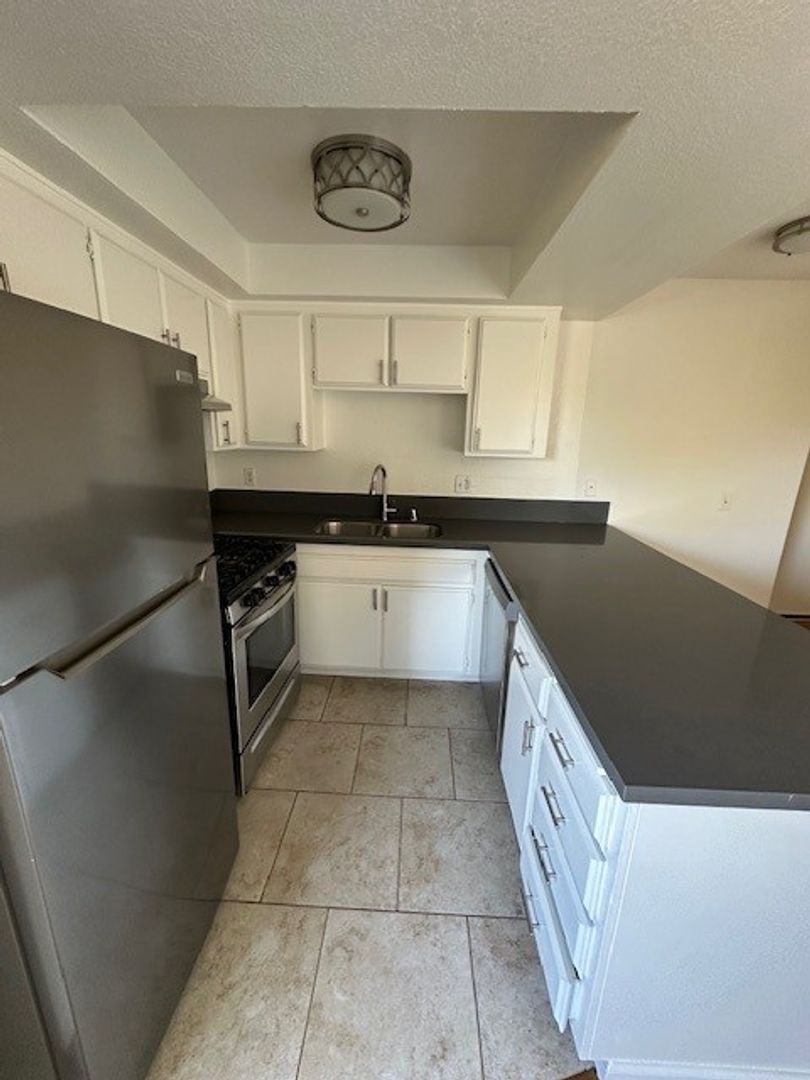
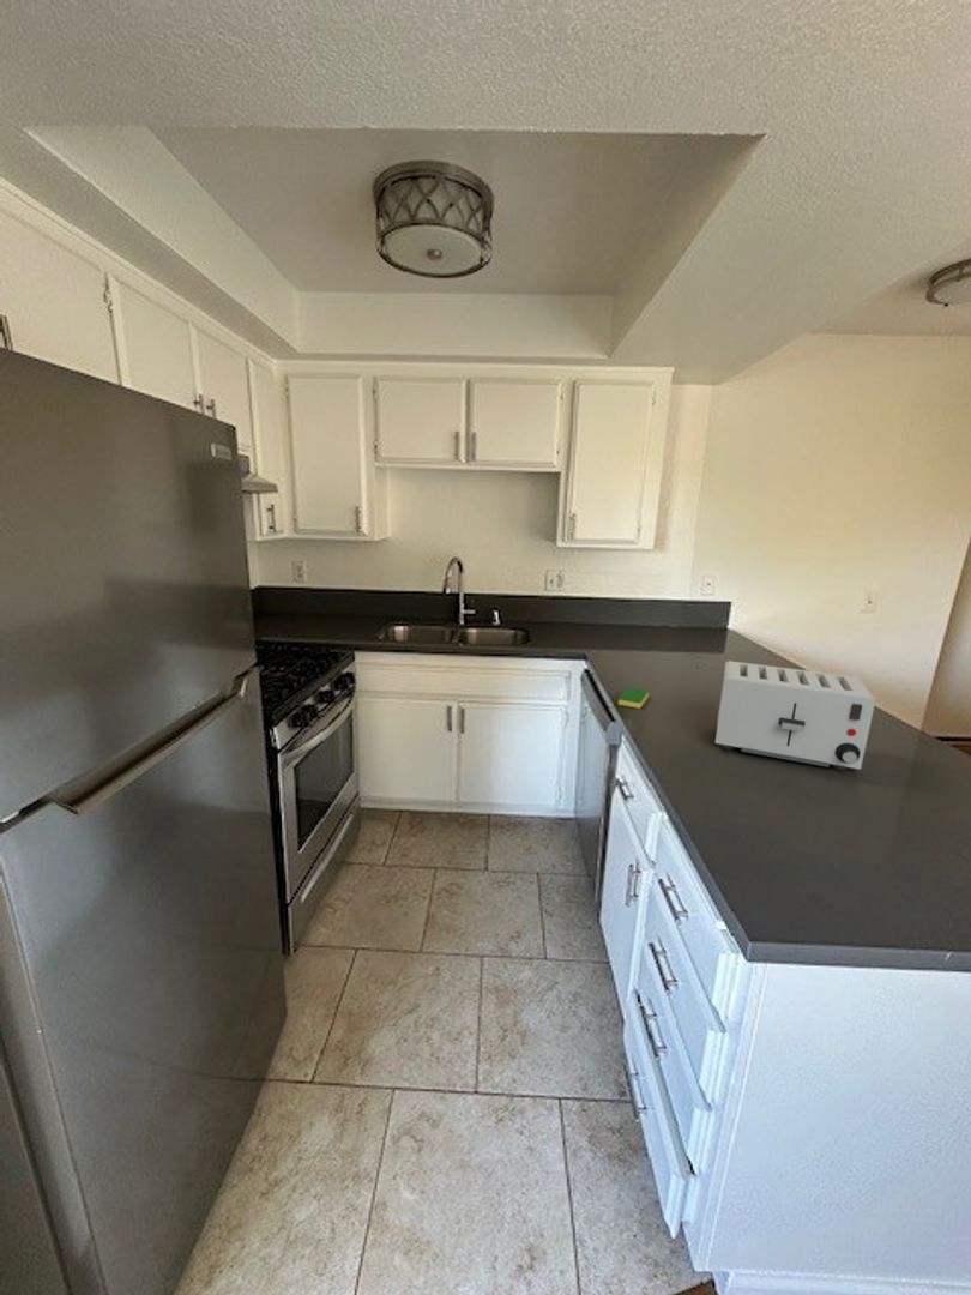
+ toaster [714,659,876,771]
+ dish sponge [617,686,650,710]
